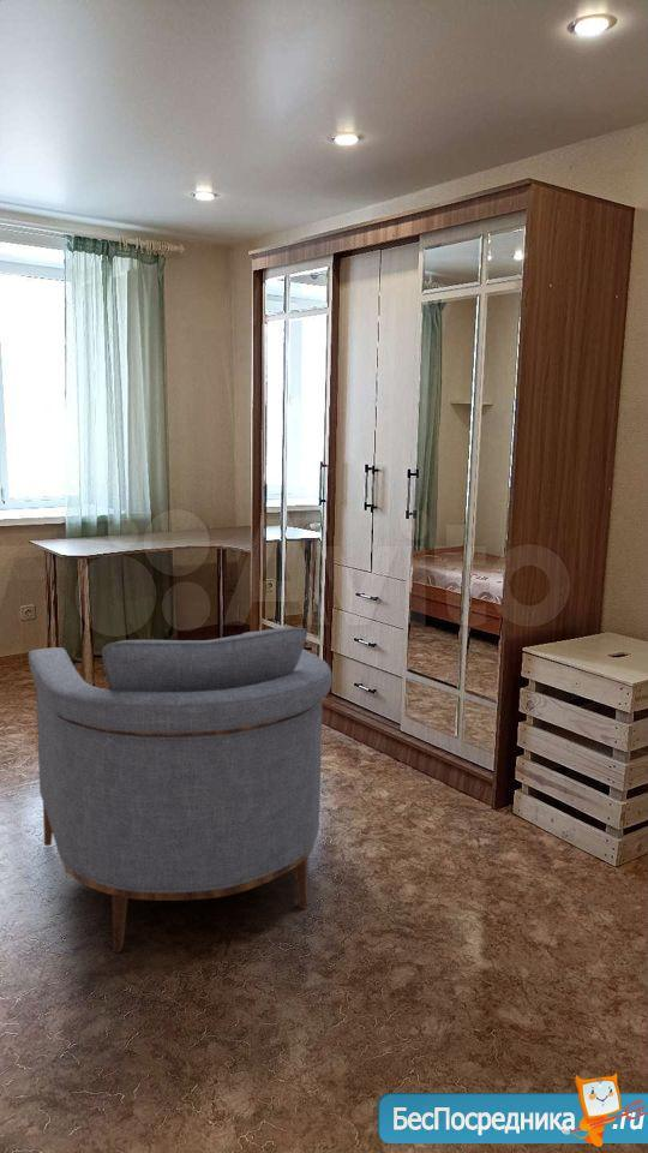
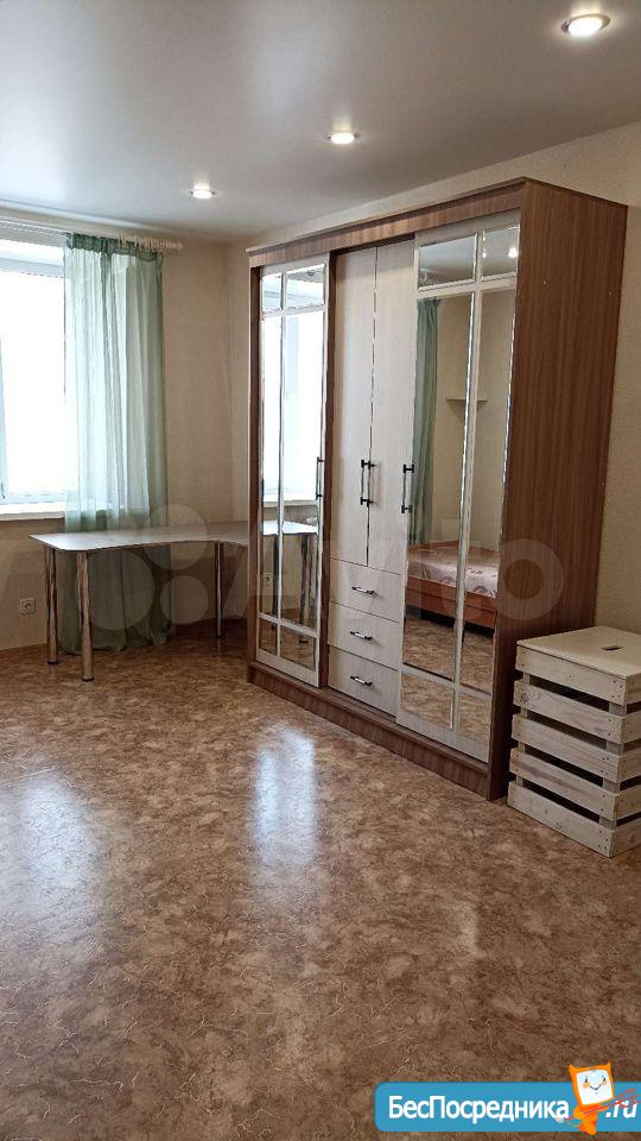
- armchair [26,627,334,954]
